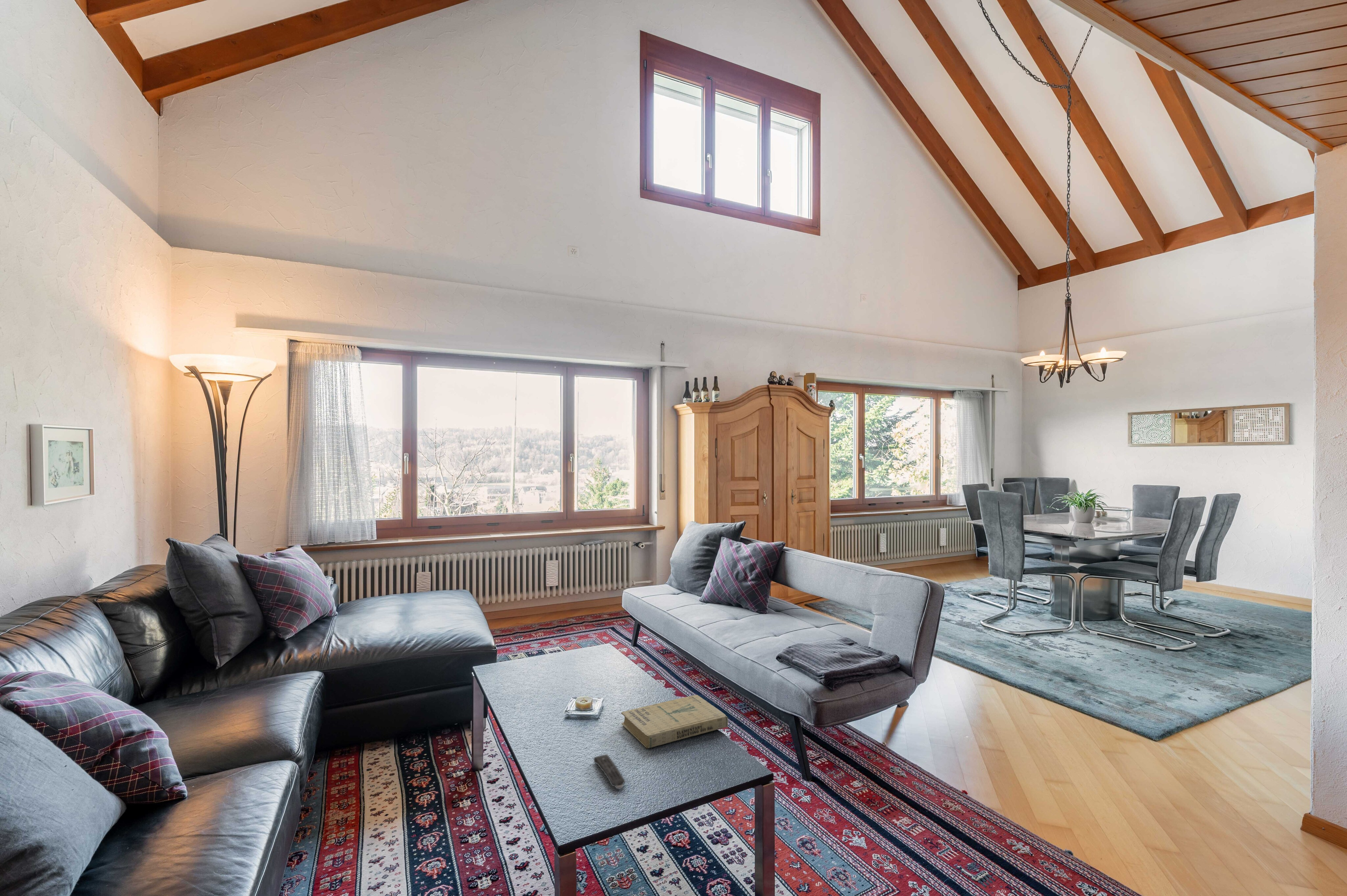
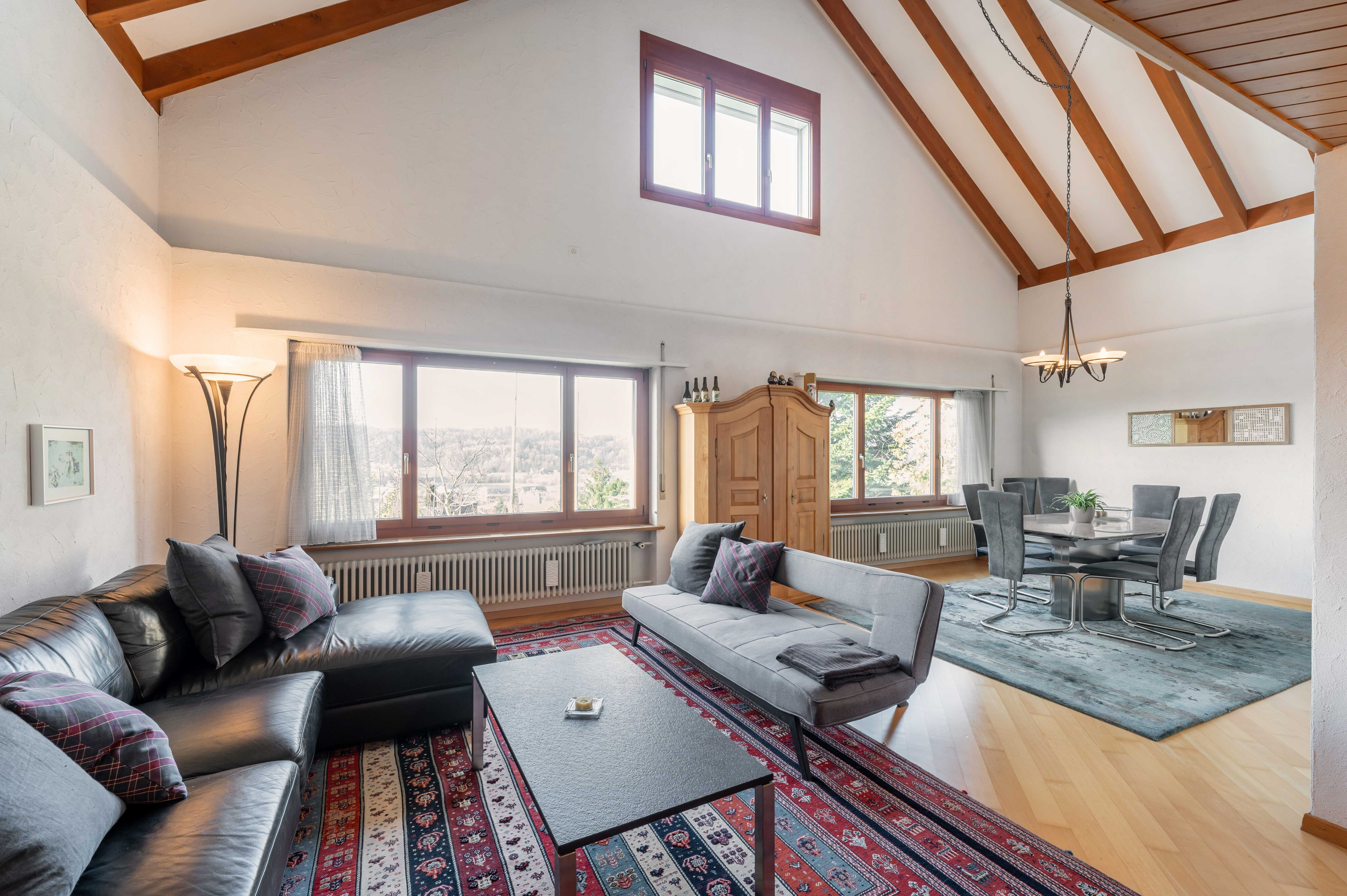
- book [621,694,728,748]
- remote control [594,754,625,789]
